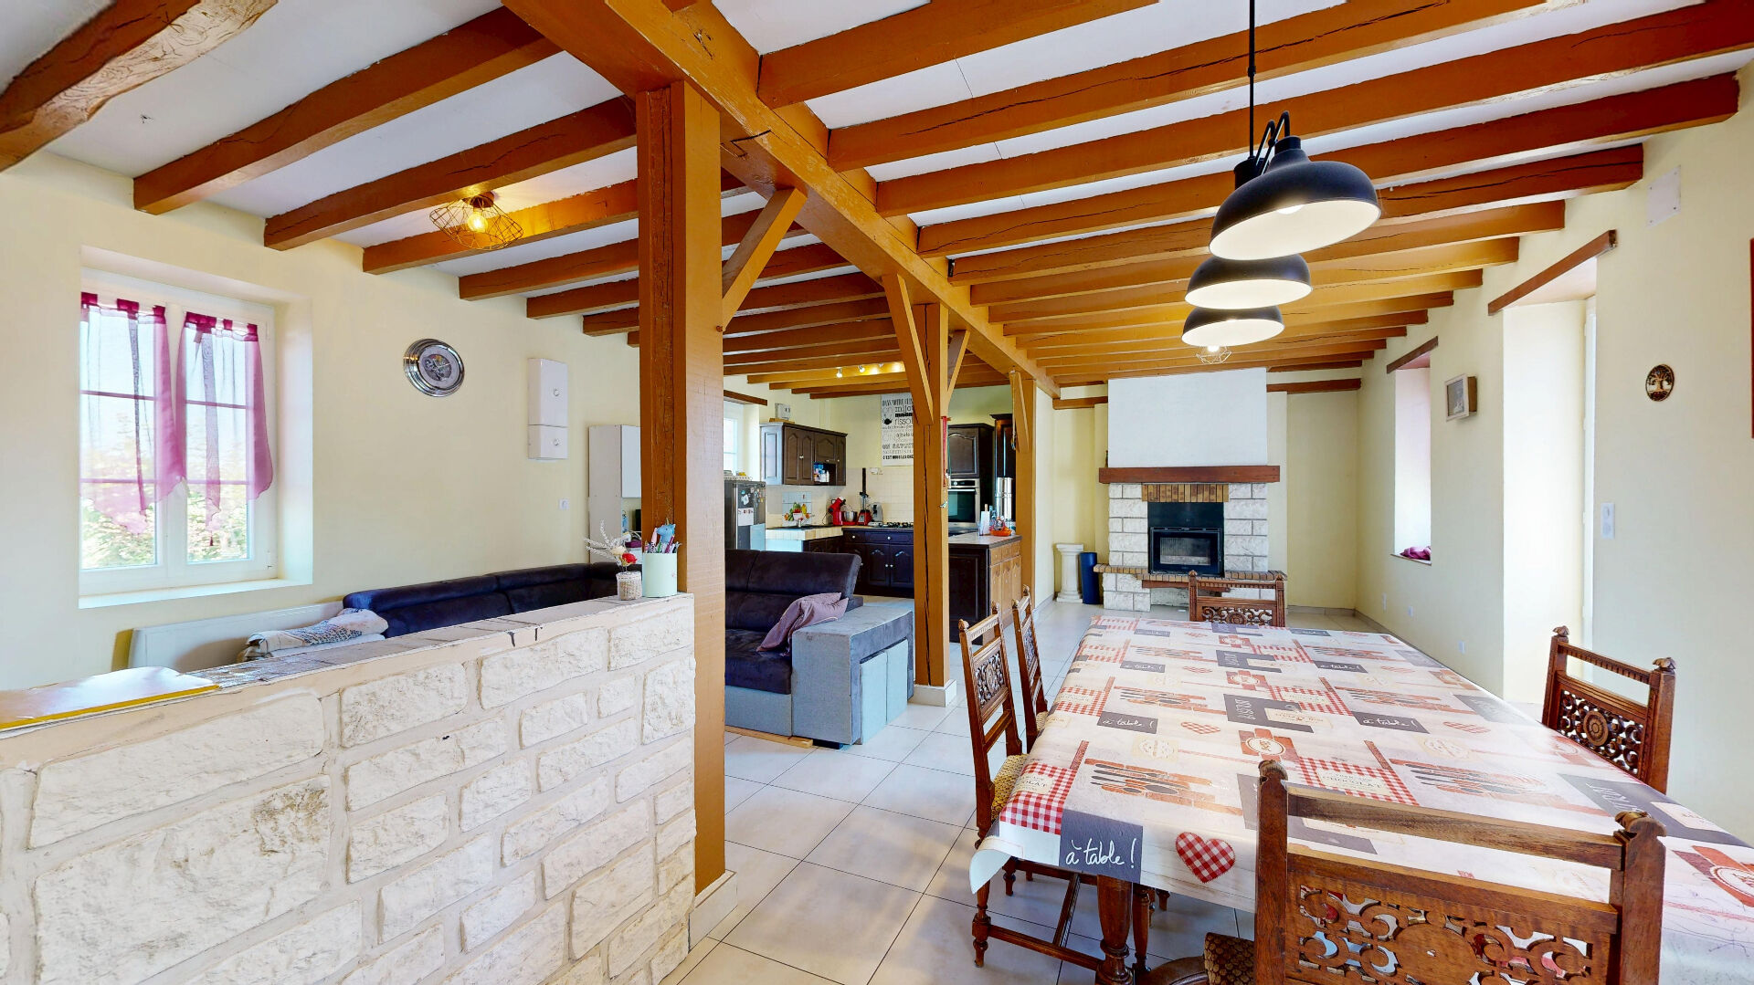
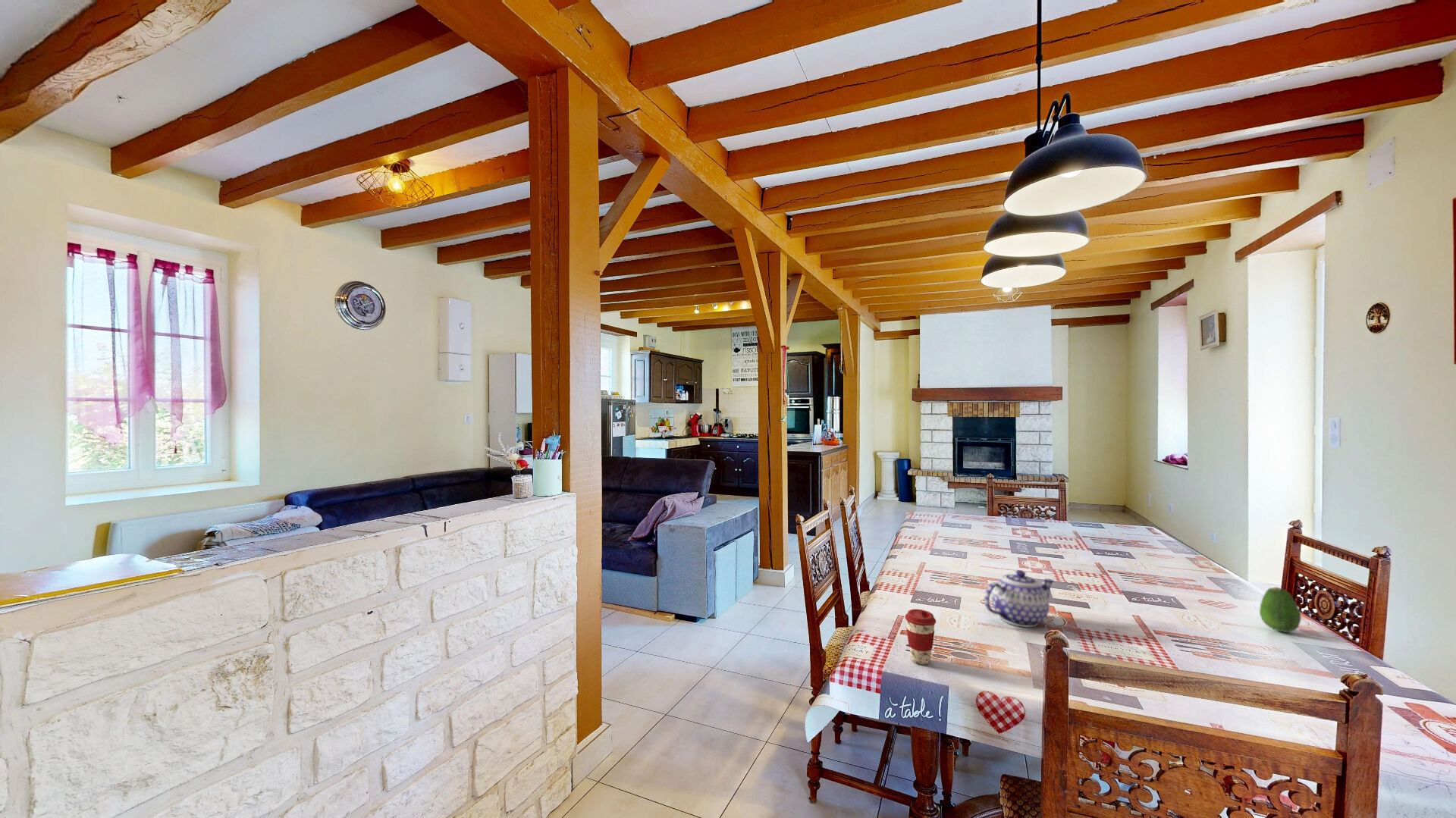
+ teapot [984,569,1055,628]
+ fruit [1259,586,1302,634]
+ coffee cup [904,609,937,665]
